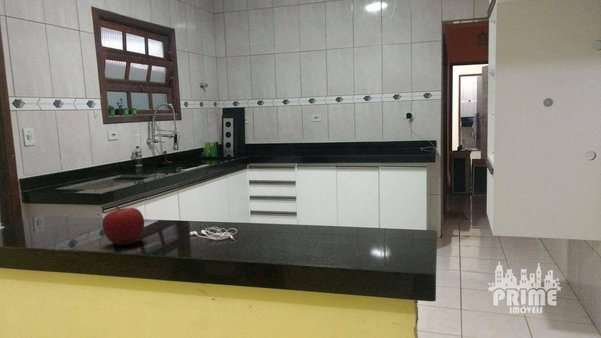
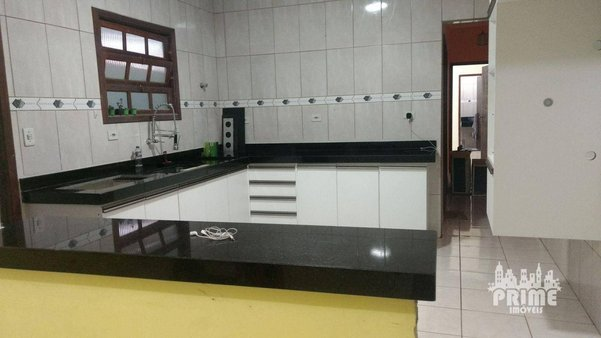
- fruit [102,205,145,246]
